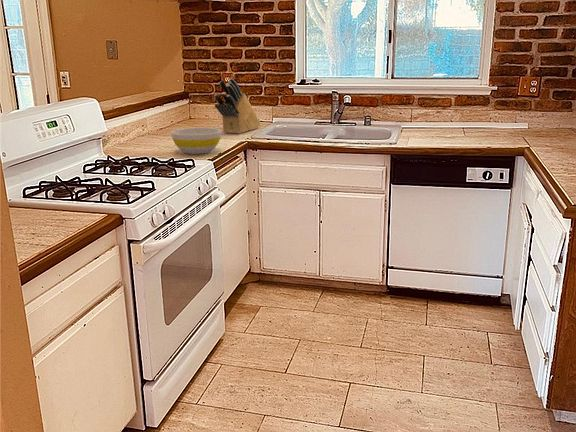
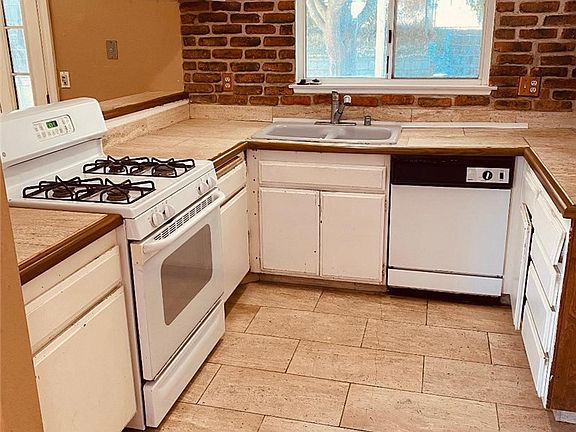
- knife block [213,77,261,135]
- bowl [170,127,222,155]
